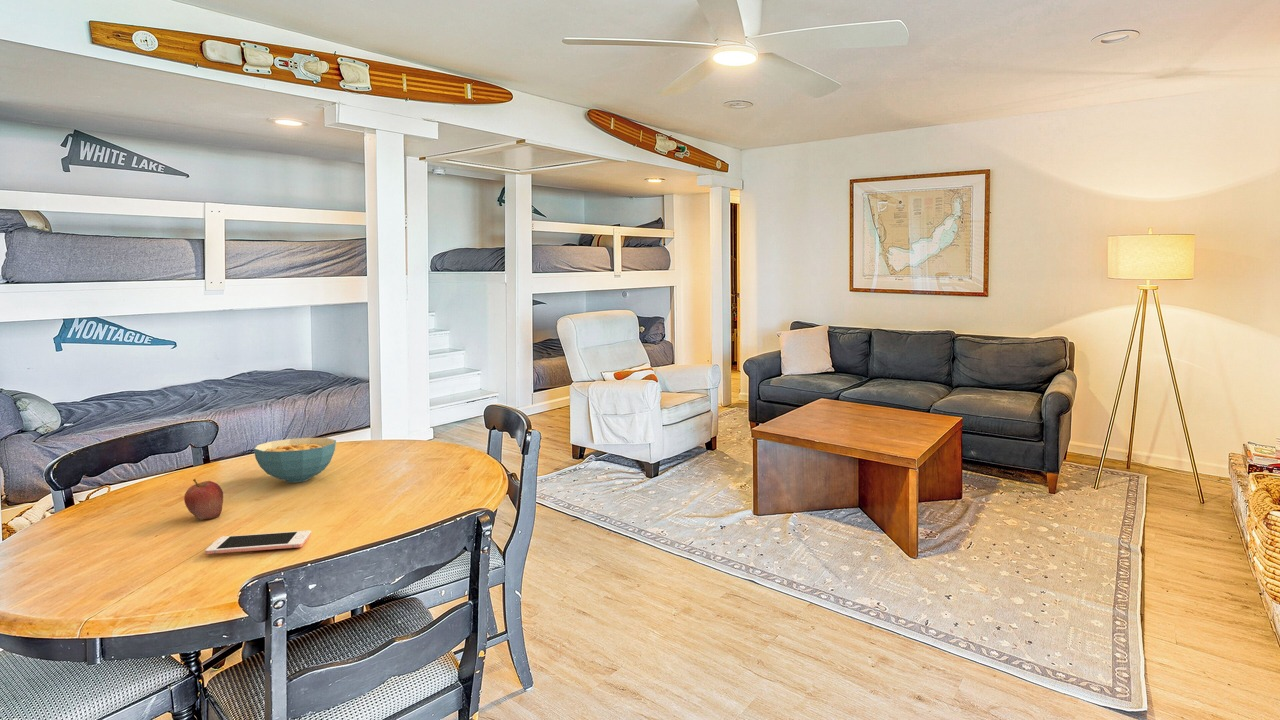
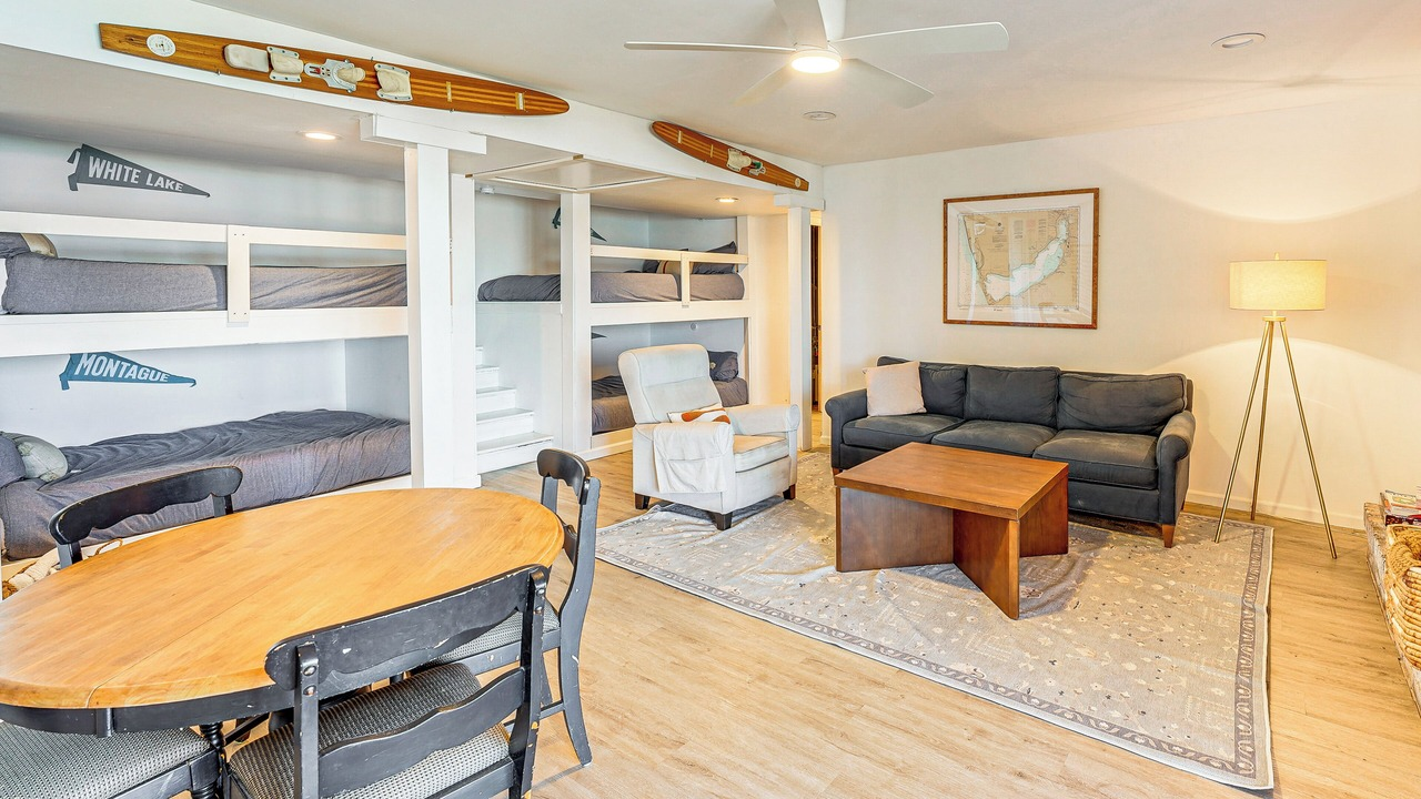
- cereal bowl [253,437,337,484]
- cell phone [204,530,312,555]
- fruit [183,478,224,521]
